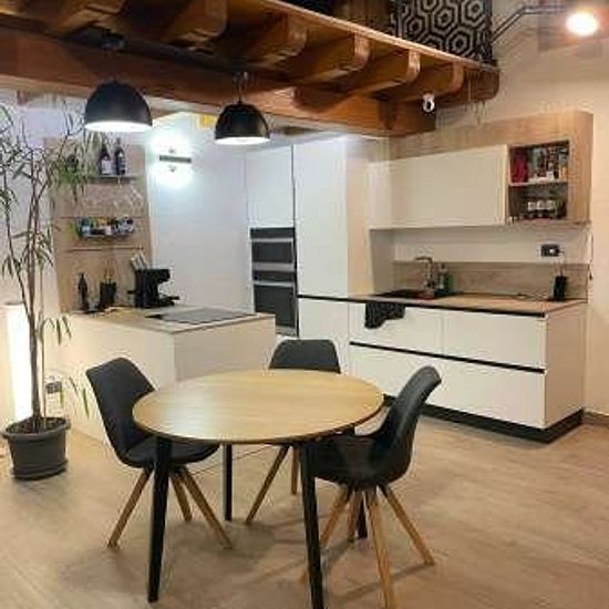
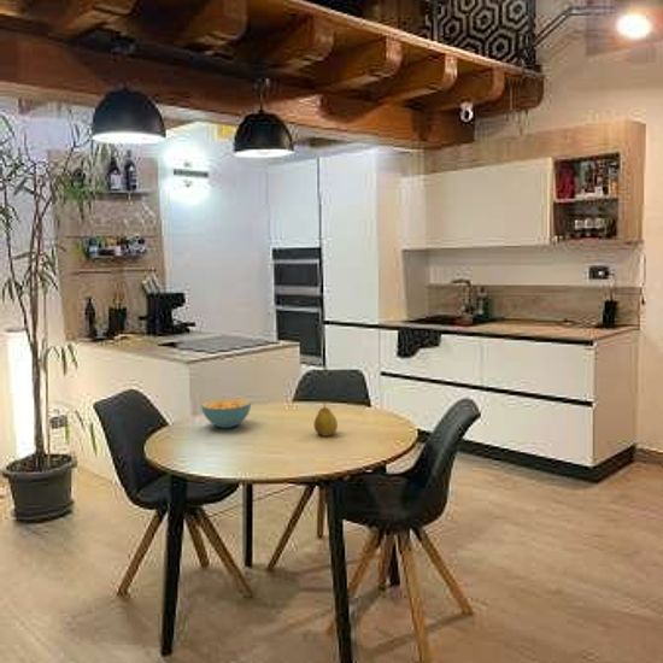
+ fruit [313,401,339,438]
+ cereal bowl [200,397,252,429]
